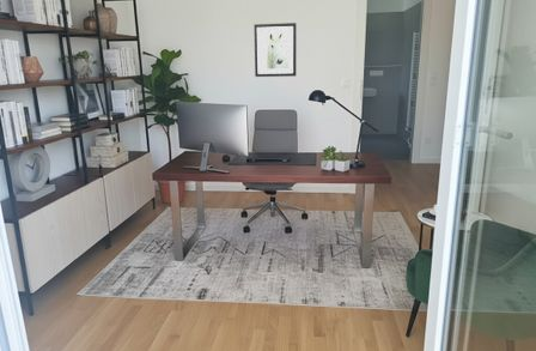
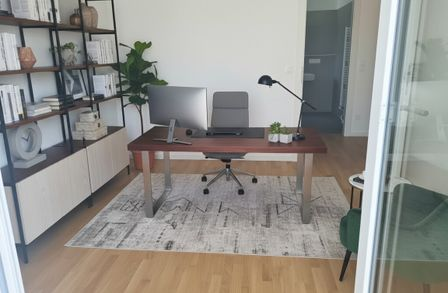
- wall art [252,22,297,78]
